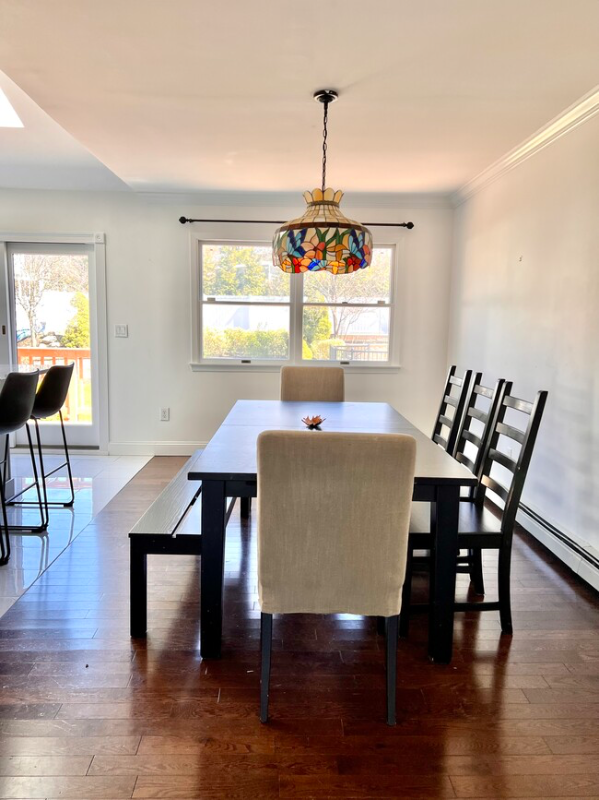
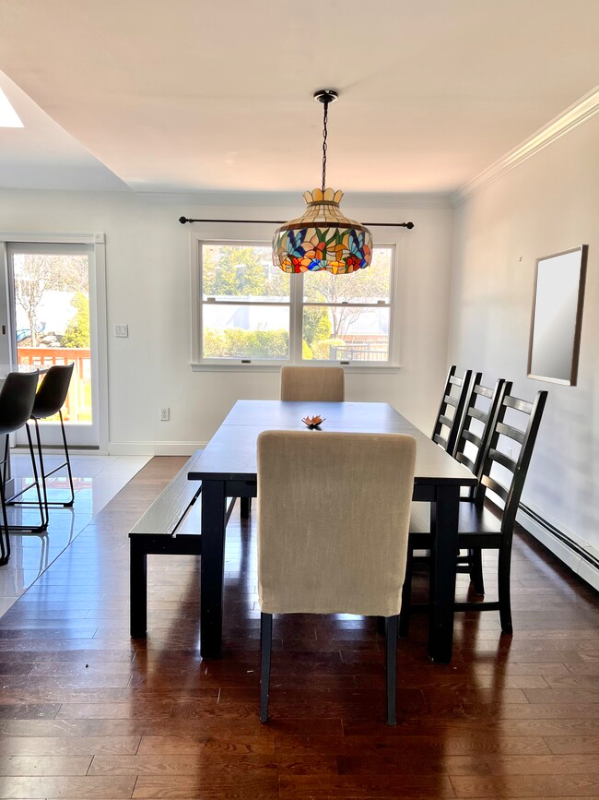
+ home mirror [525,243,590,388]
